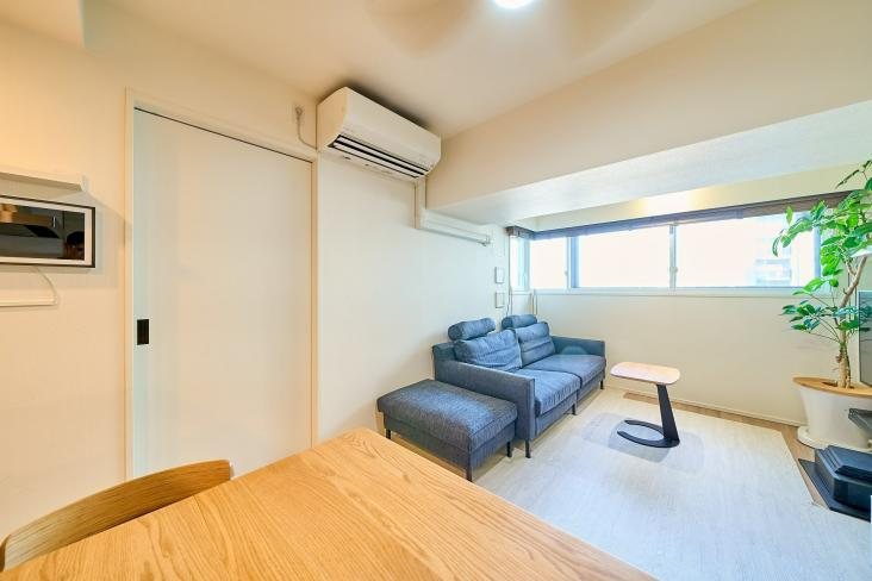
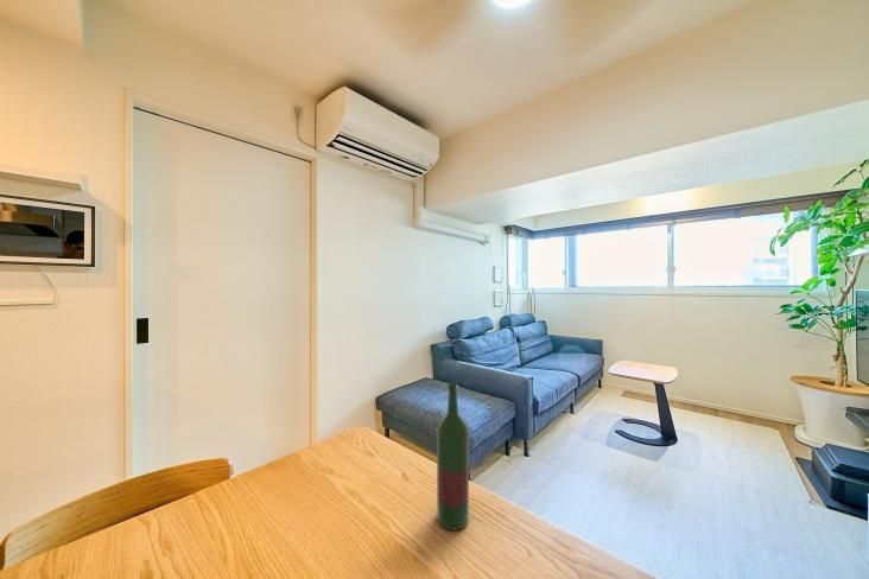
+ wine bottle [436,381,470,532]
